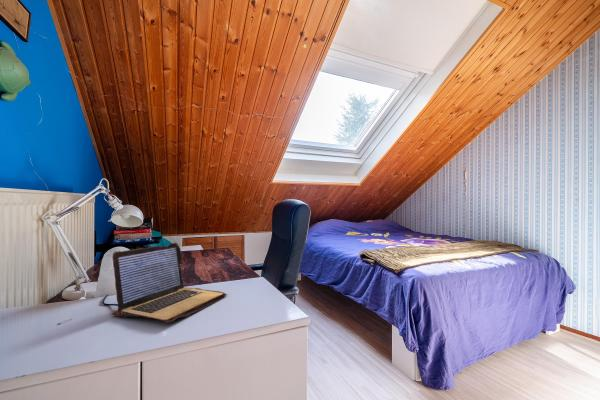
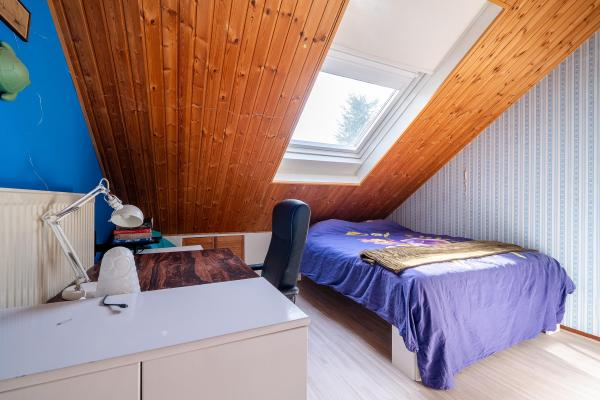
- laptop [111,241,228,324]
